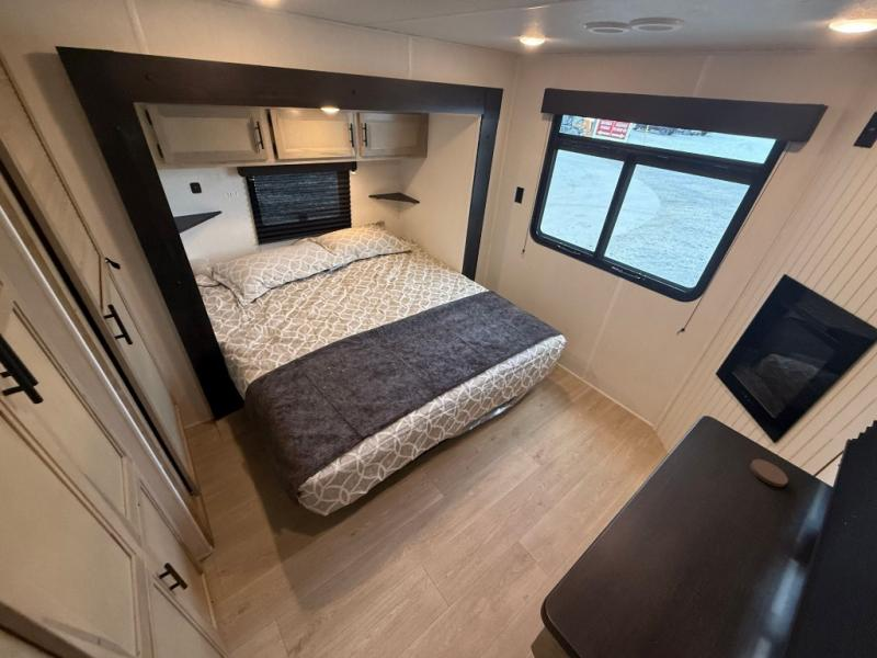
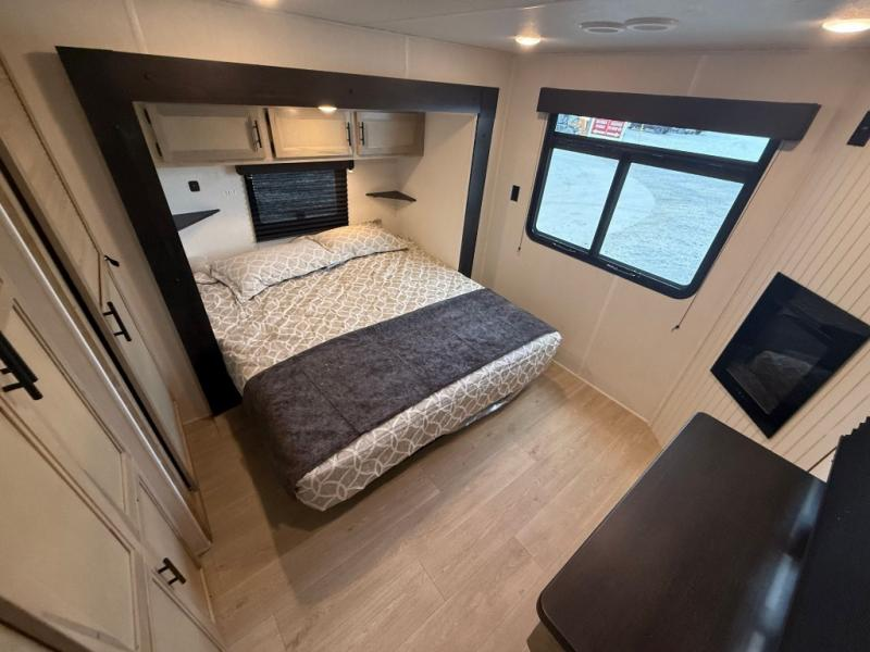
- coaster [749,458,789,488]
